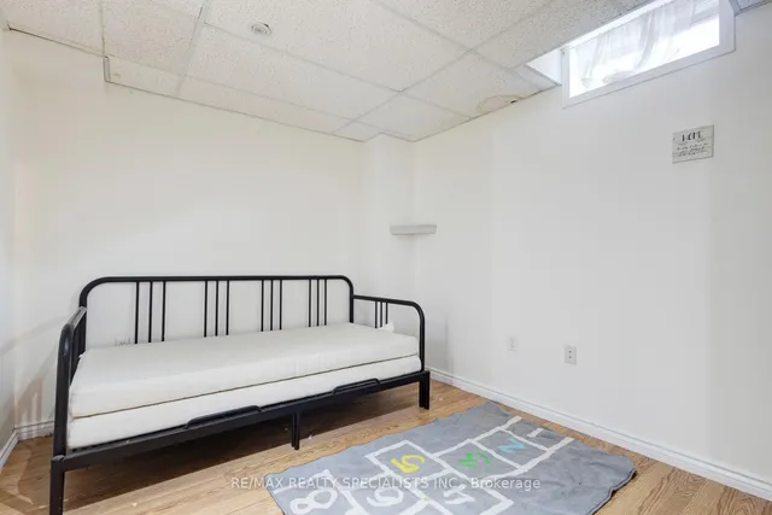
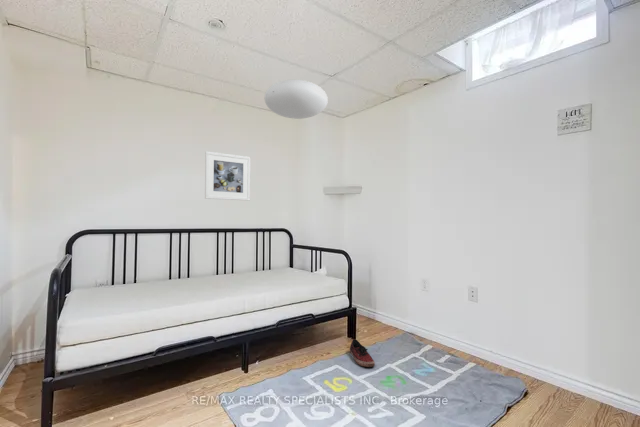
+ ceiling light [263,79,329,120]
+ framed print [204,150,251,201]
+ shoe [349,338,376,368]
